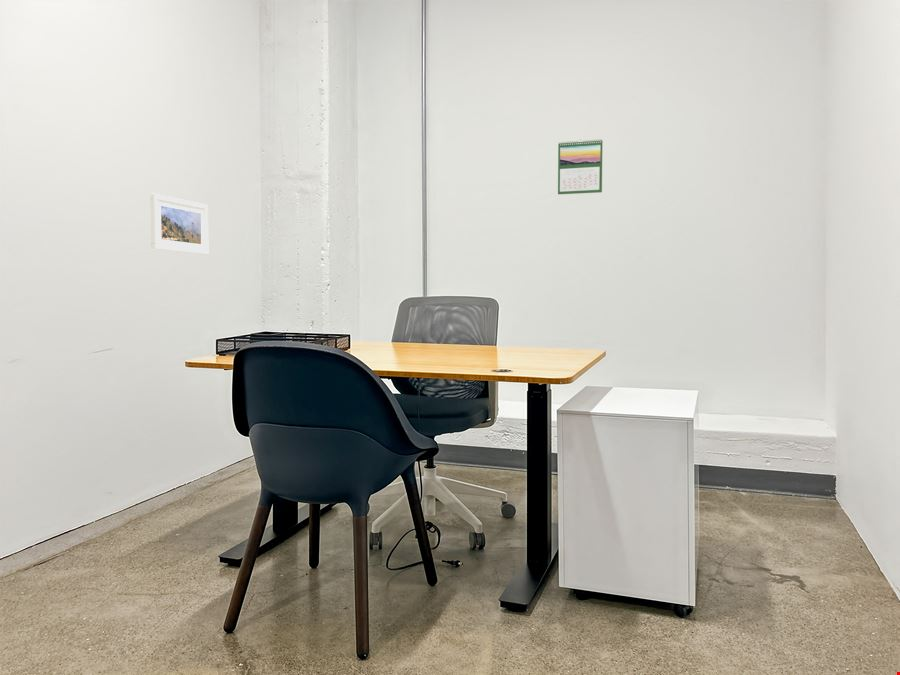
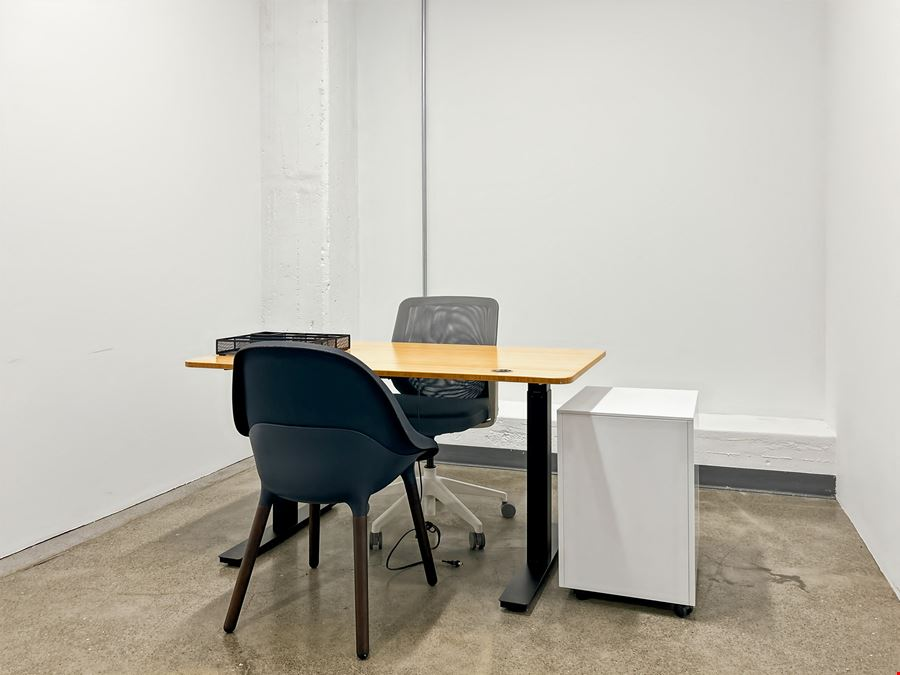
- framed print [149,193,209,256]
- calendar [557,138,604,195]
